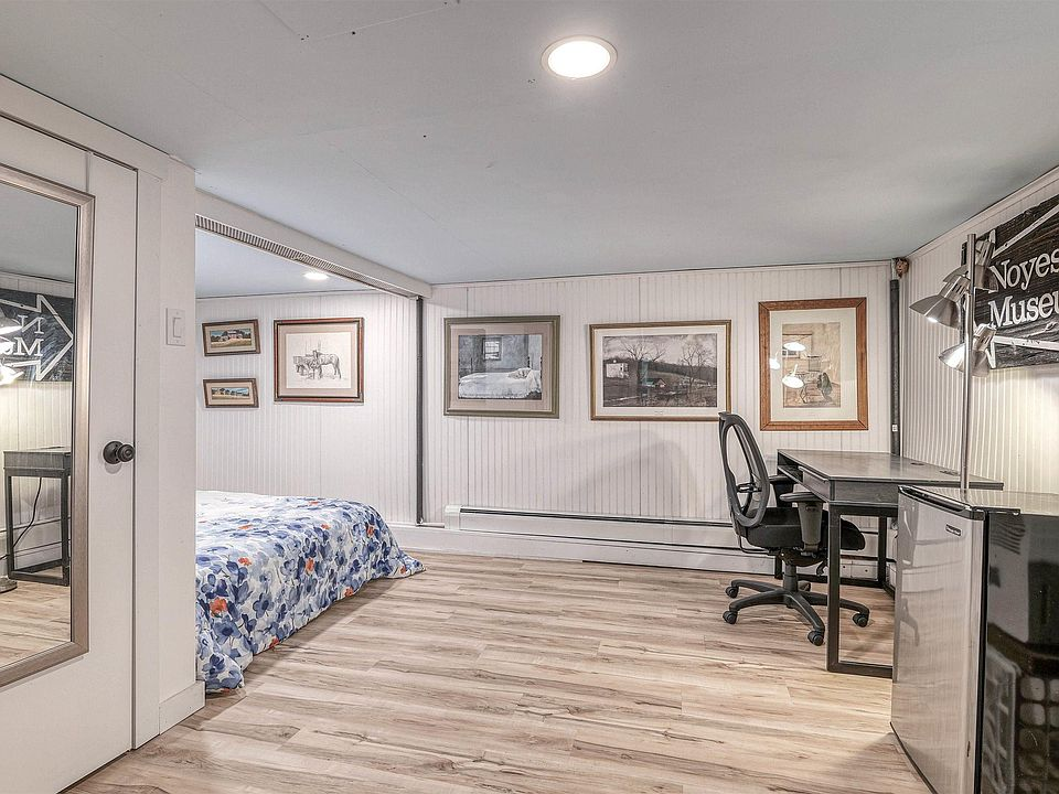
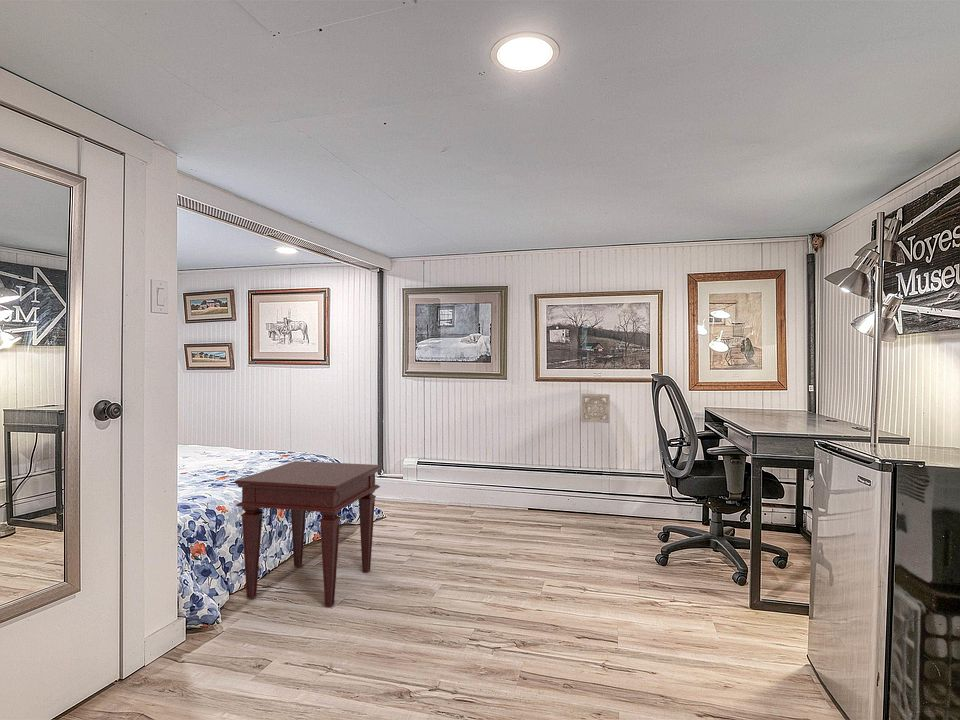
+ side table [234,460,382,608]
+ wall ornament [580,393,611,424]
